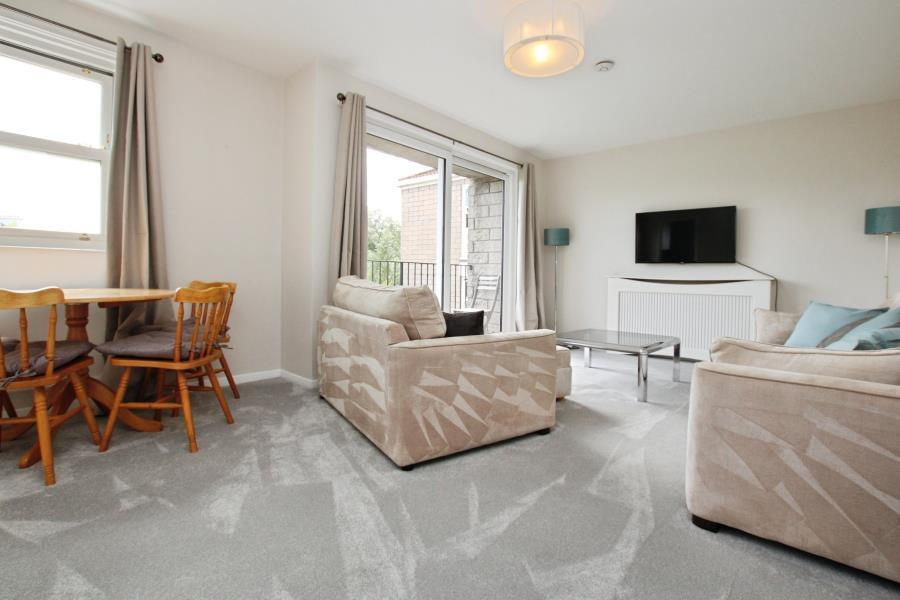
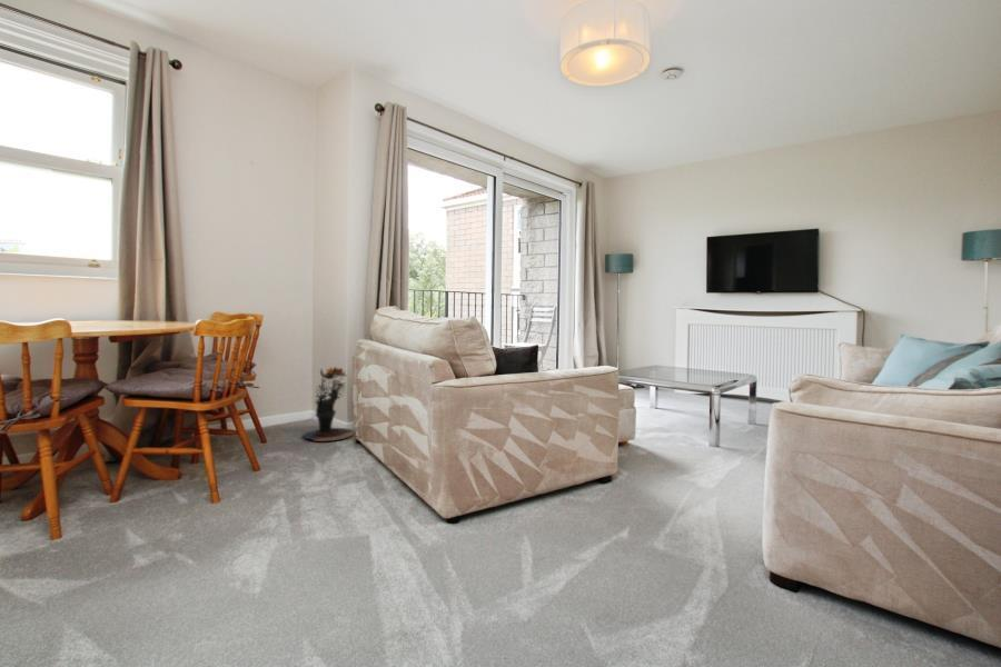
+ potted plant [301,366,355,442]
